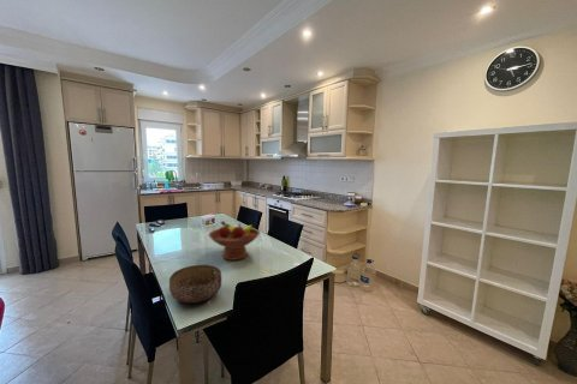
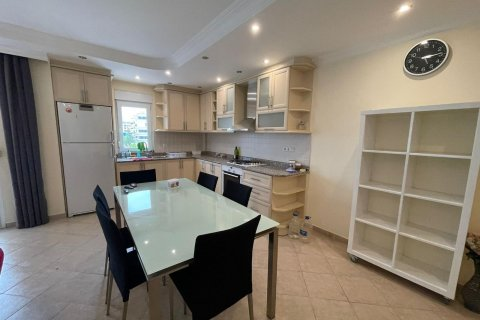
- fruit bowl [208,220,261,262]
- bowl [168,264,222,304]
